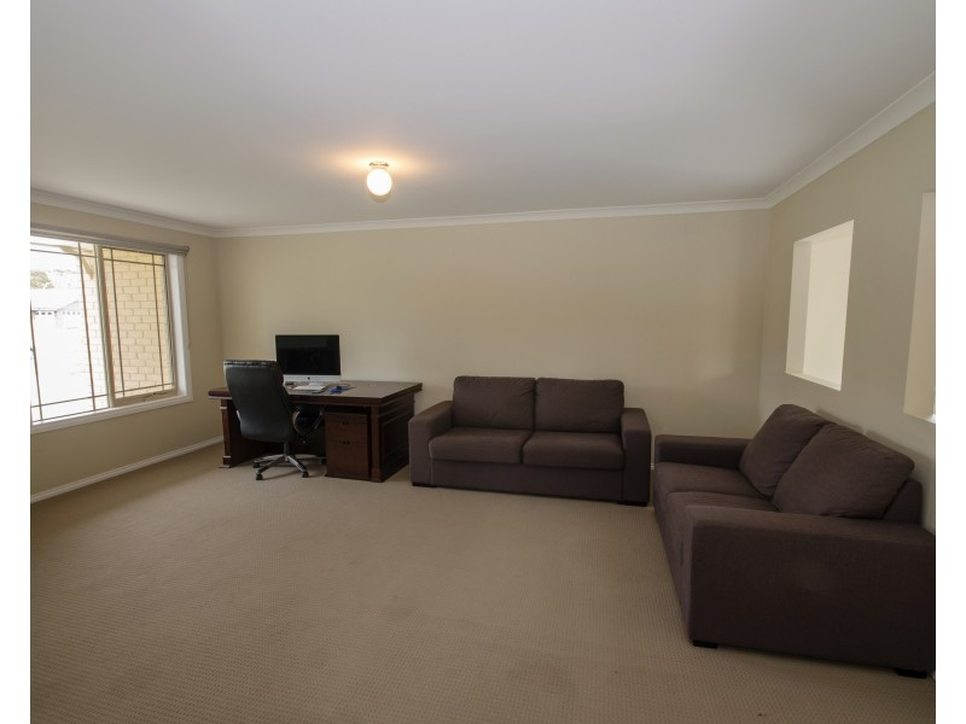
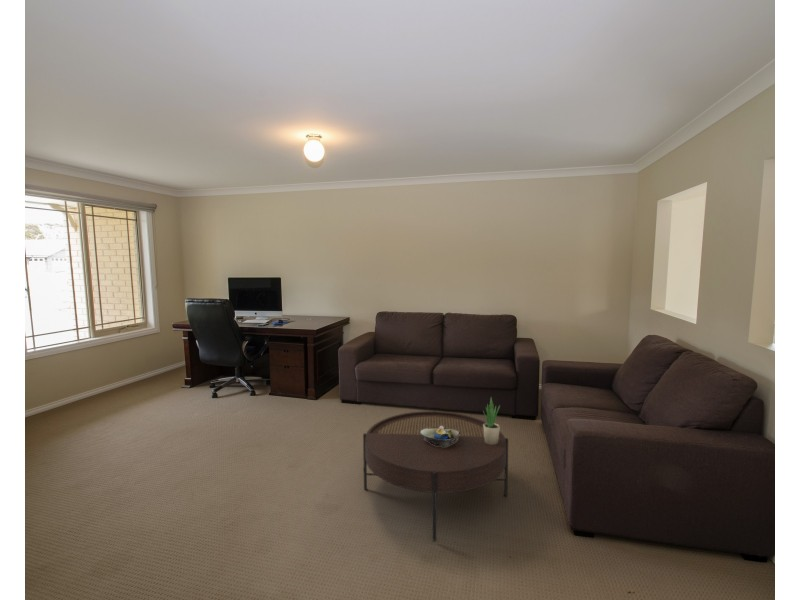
+ coffee table [362,410,509,542]
+ potted plant [482,396,501,444]
+ decorative bowl [420,426,460,447]
